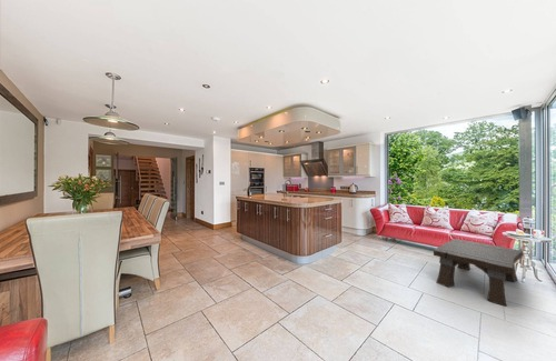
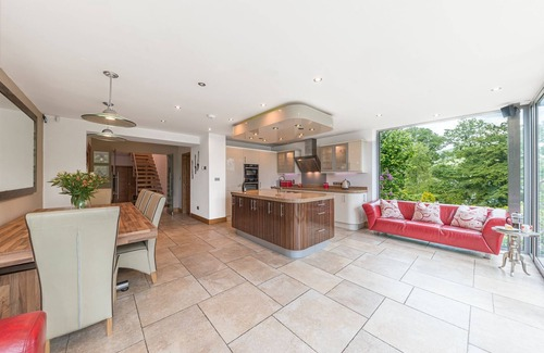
- coffee table [433,238,524,308]
